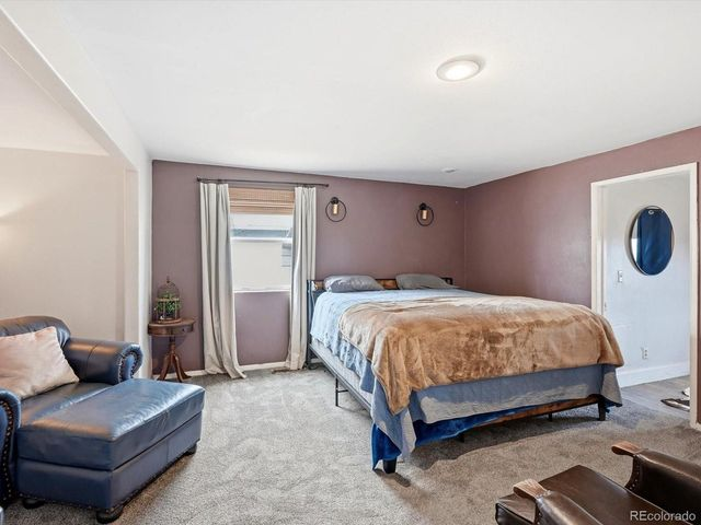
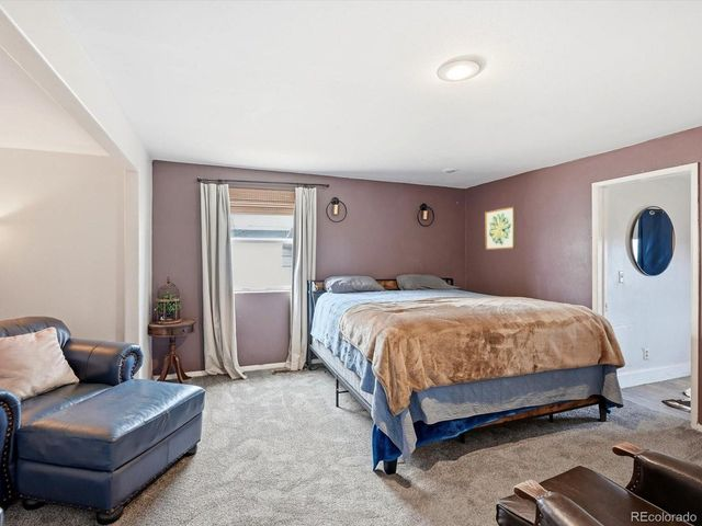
+ wall art [484,206,518,251]
